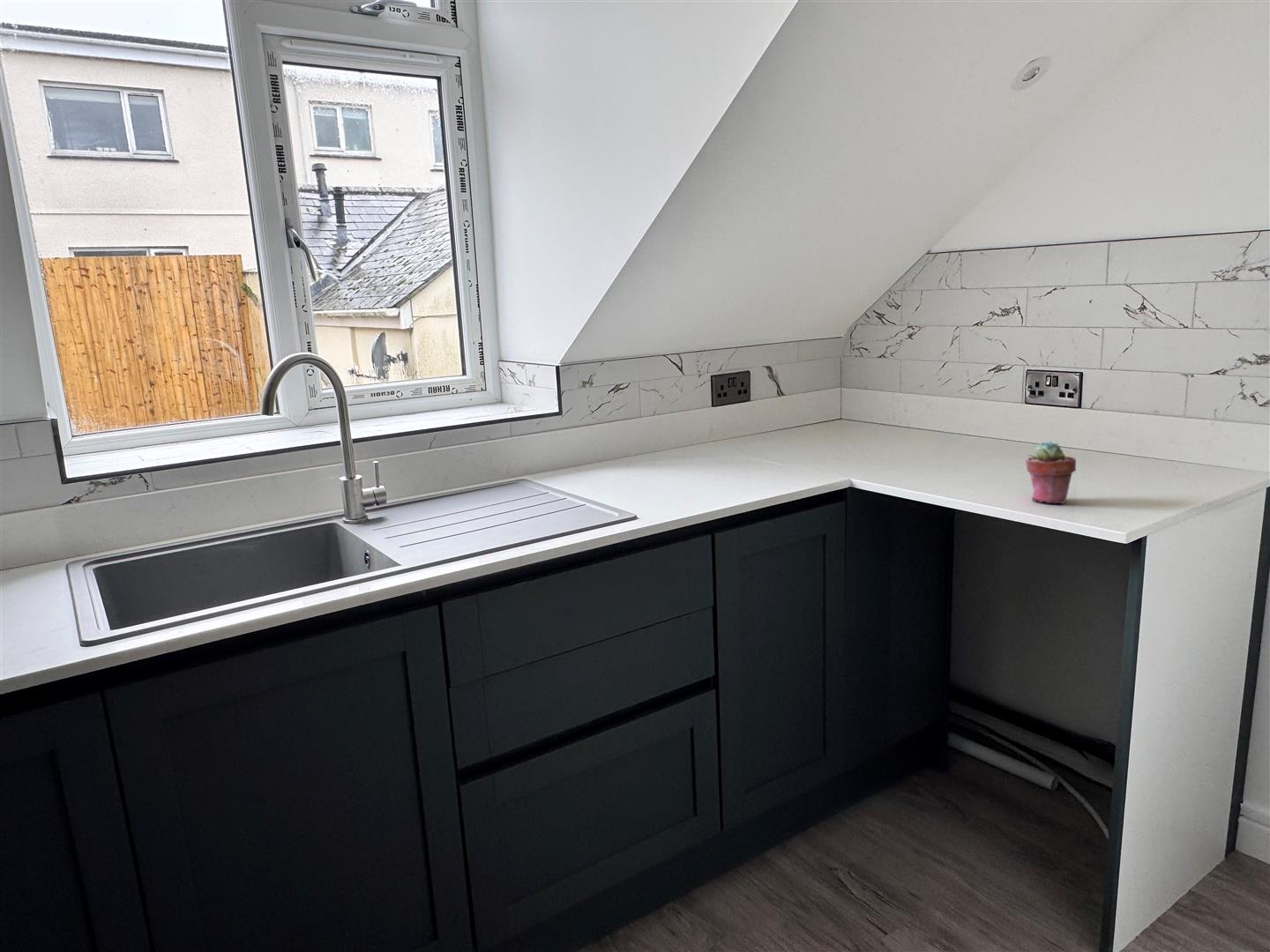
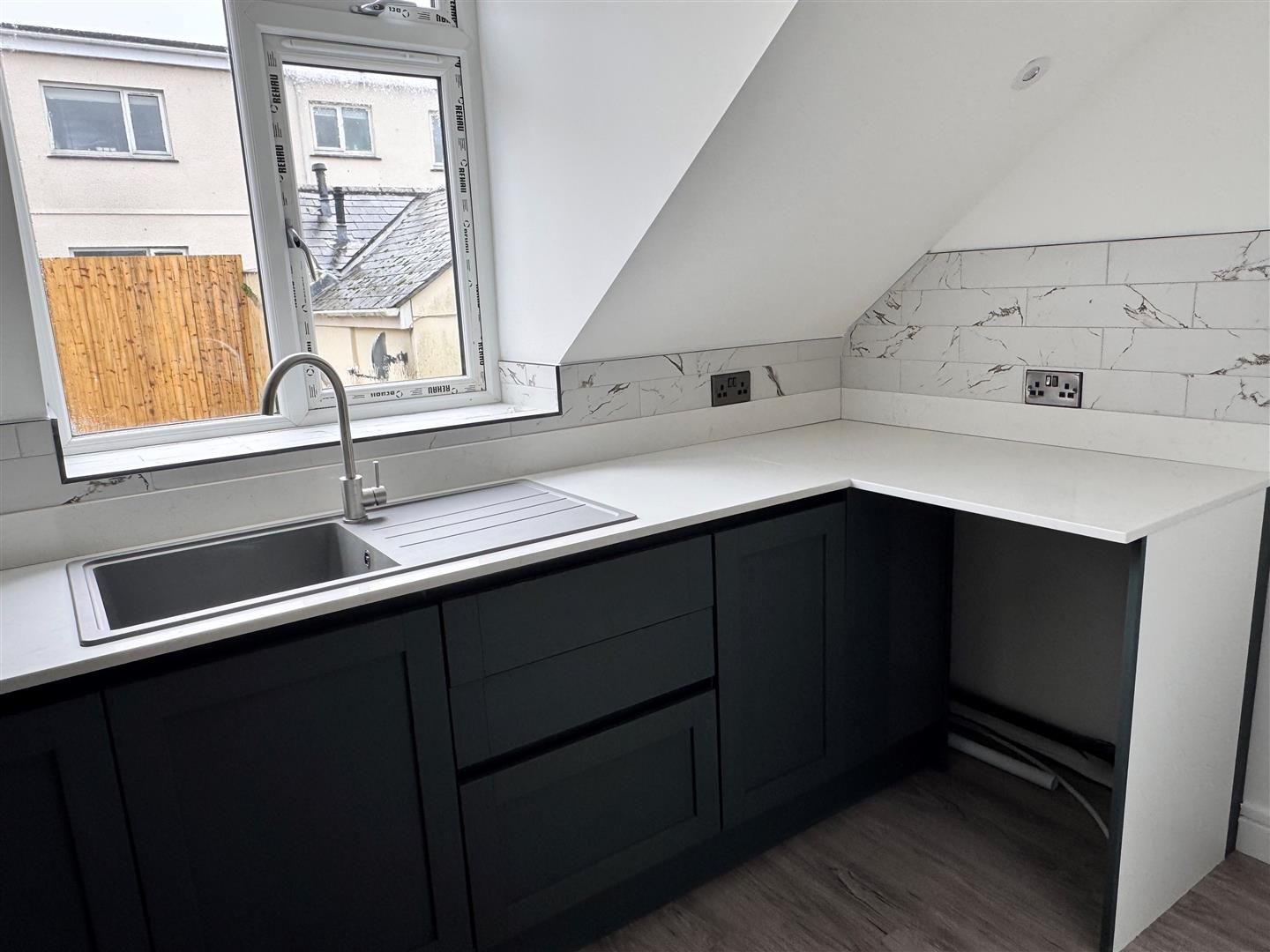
- potted succulent [1025,441,1077,504]
